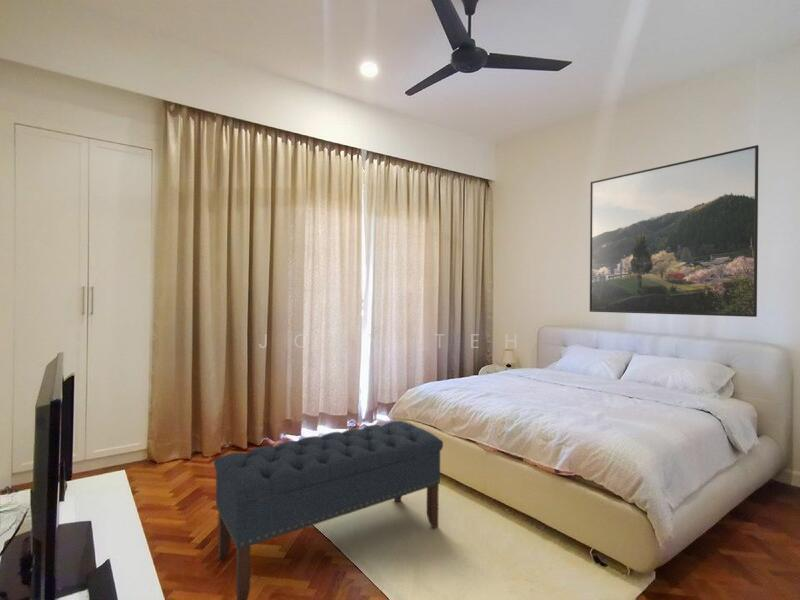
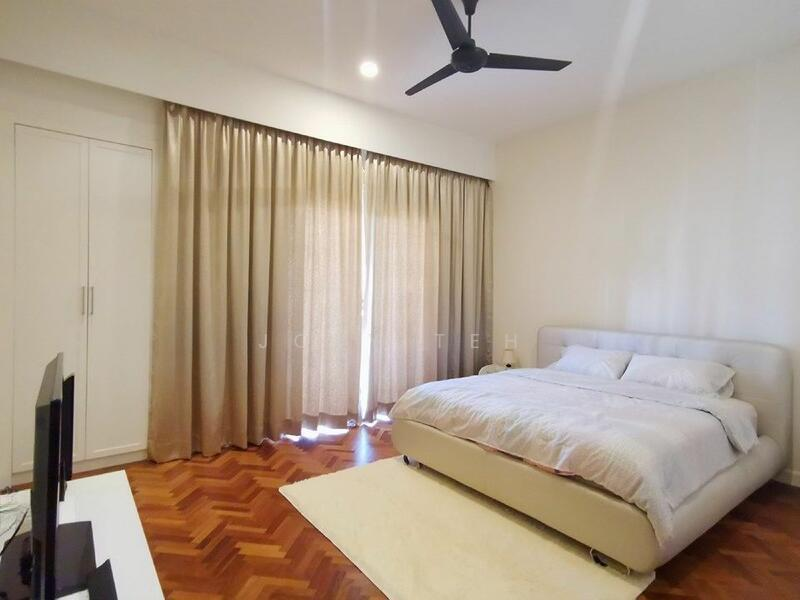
- bench [213,420,444,600]
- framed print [589,144,760,318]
